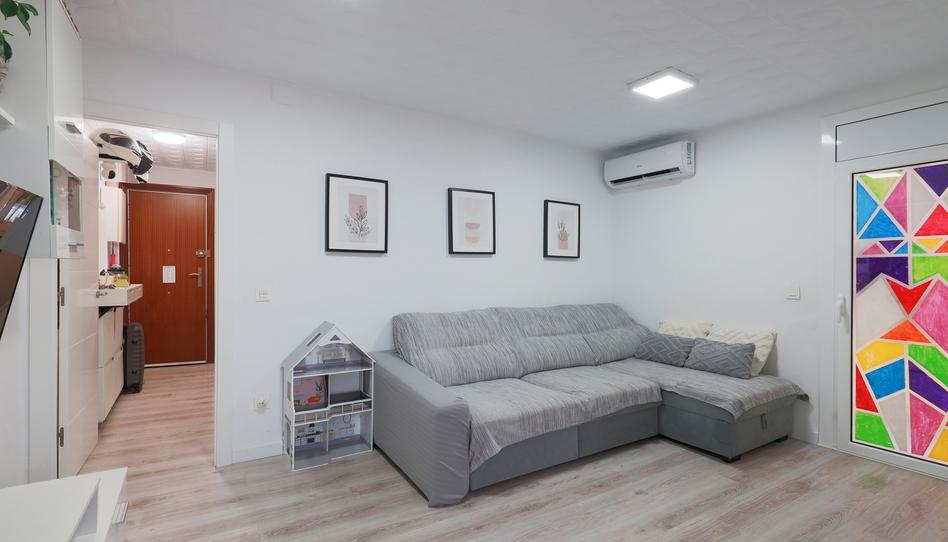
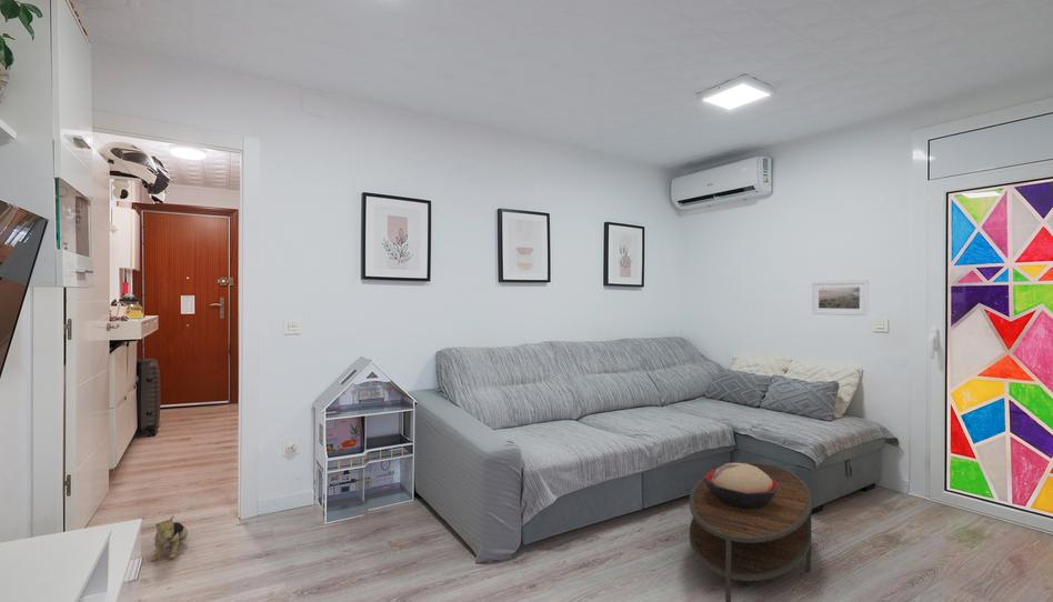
+ plush toy [150,514,189,562]
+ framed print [811,279,870,317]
+ coffee table [689,461,813,602]
+ decorative bowl [702,462,780,509]
